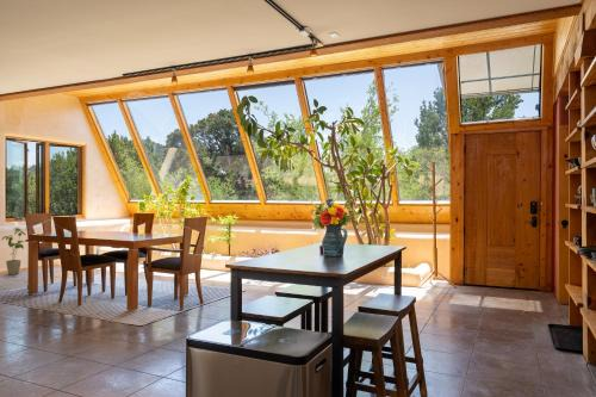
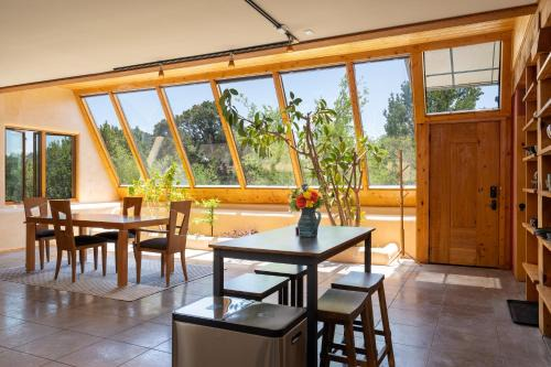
- house plant [1,227,27,275]
